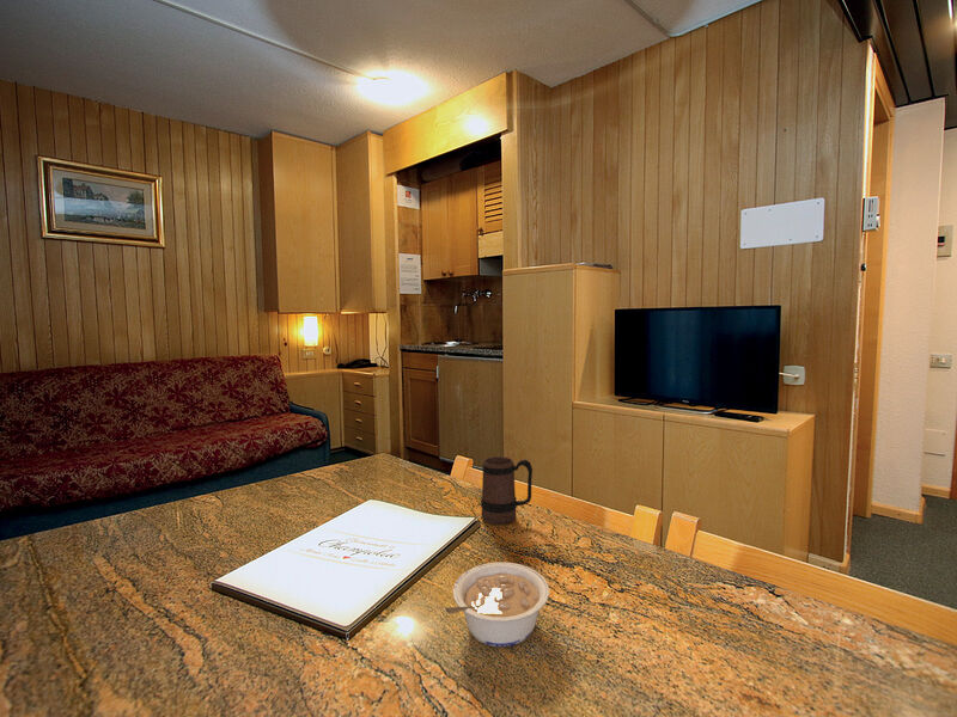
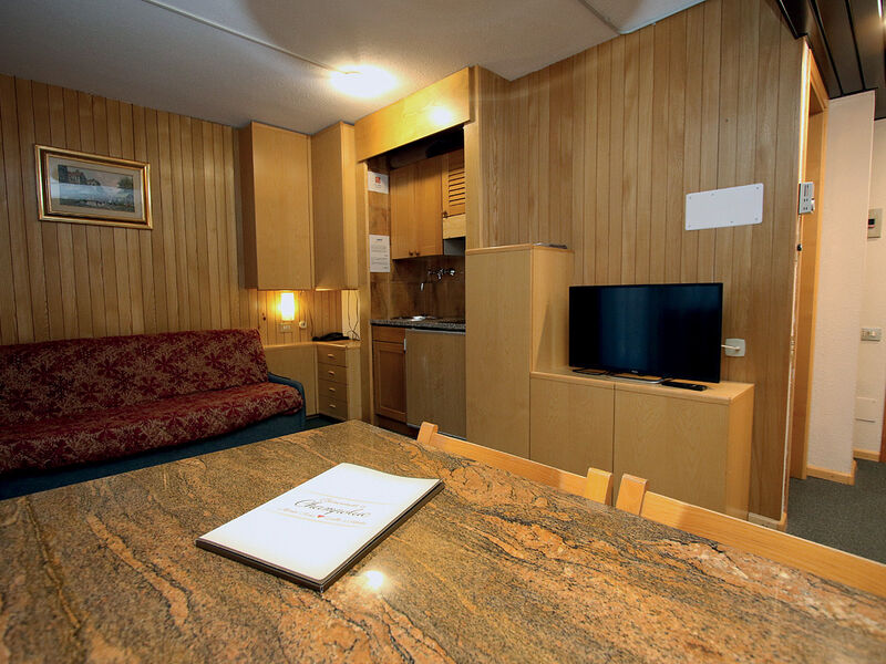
- mug [480,455,534,526]
- legume [443,562,550,648]
